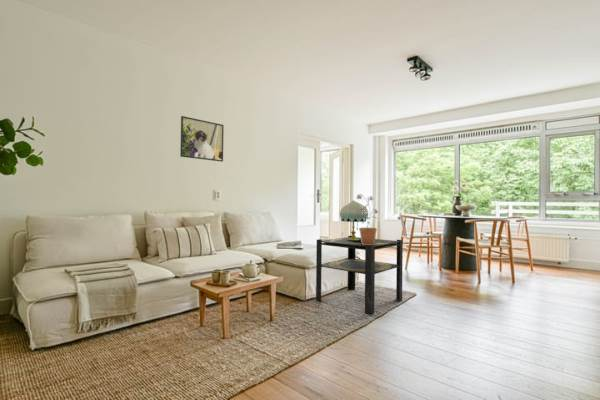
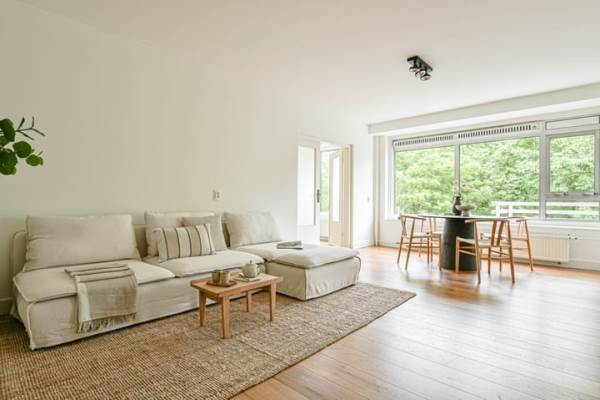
- potted plant [356,193,379,245]
- side table [315,235,404,316]
- table lamp [339,199,369,240]
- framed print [179,115,225,163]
